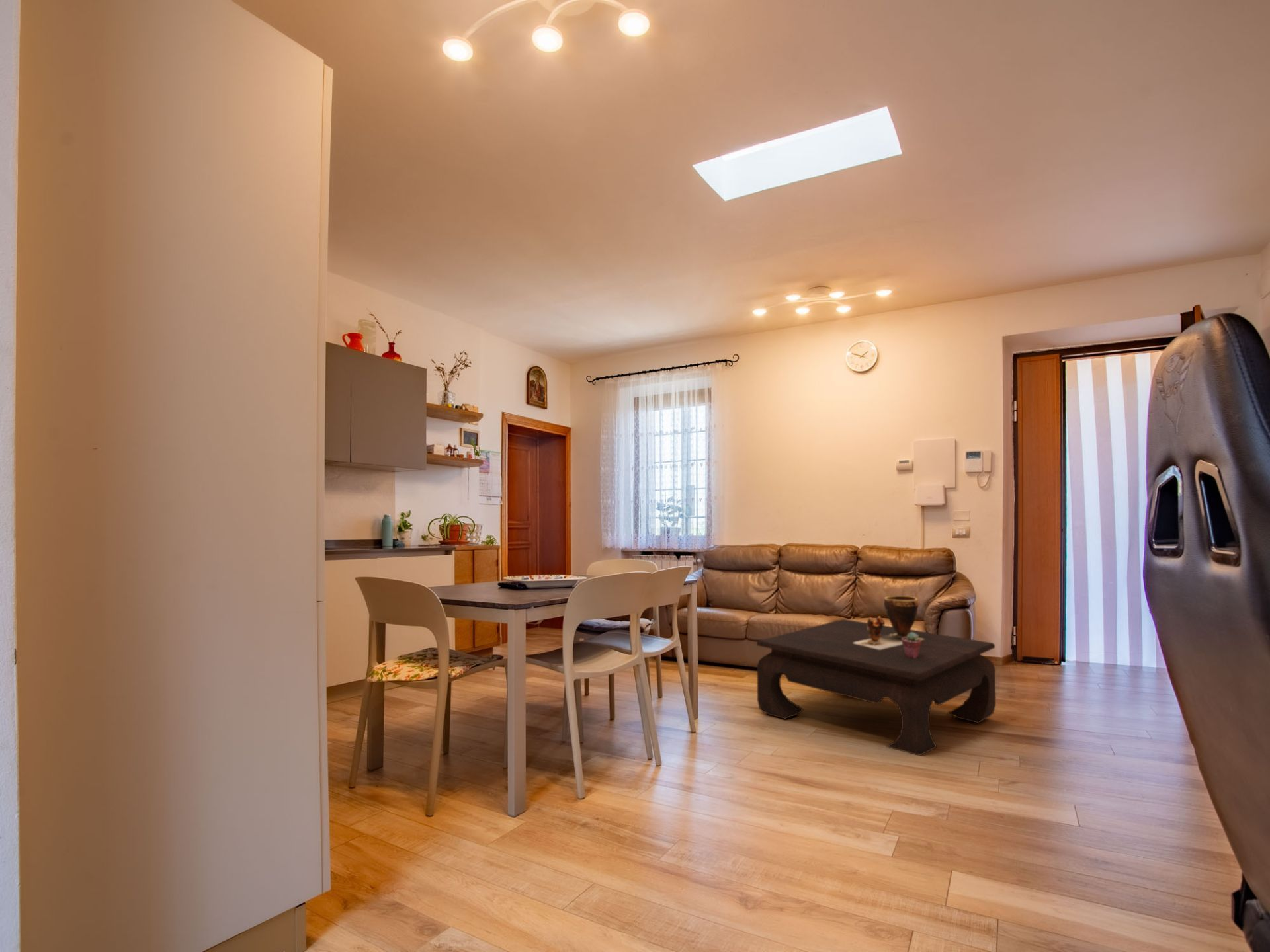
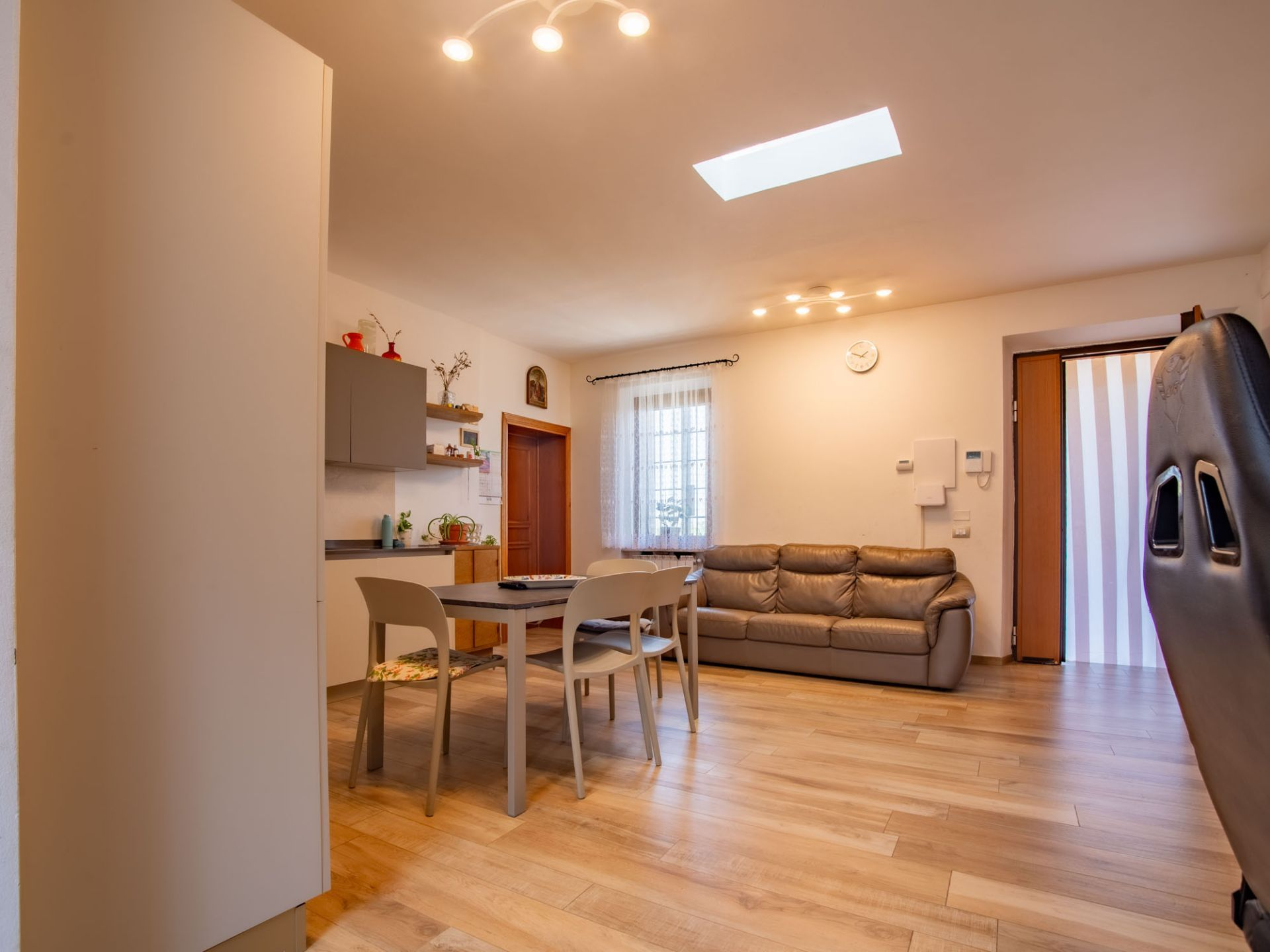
- potted succulent [902,633,921,658]
- coffee table [756,619,997,756]
- clay pot [855,594,923,649]
